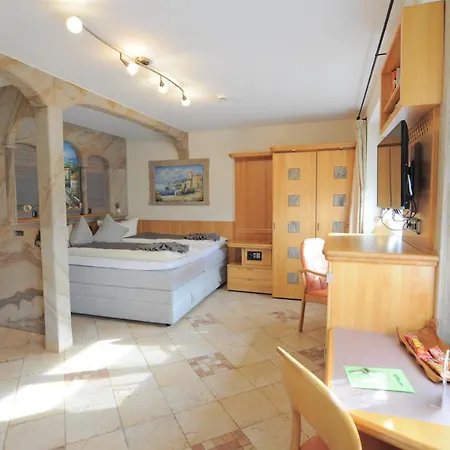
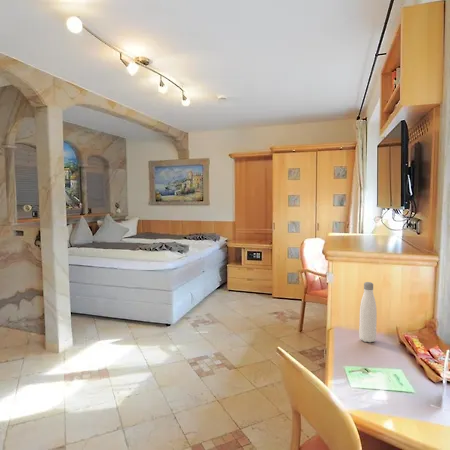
+ water bottle [358,281,378,343]
